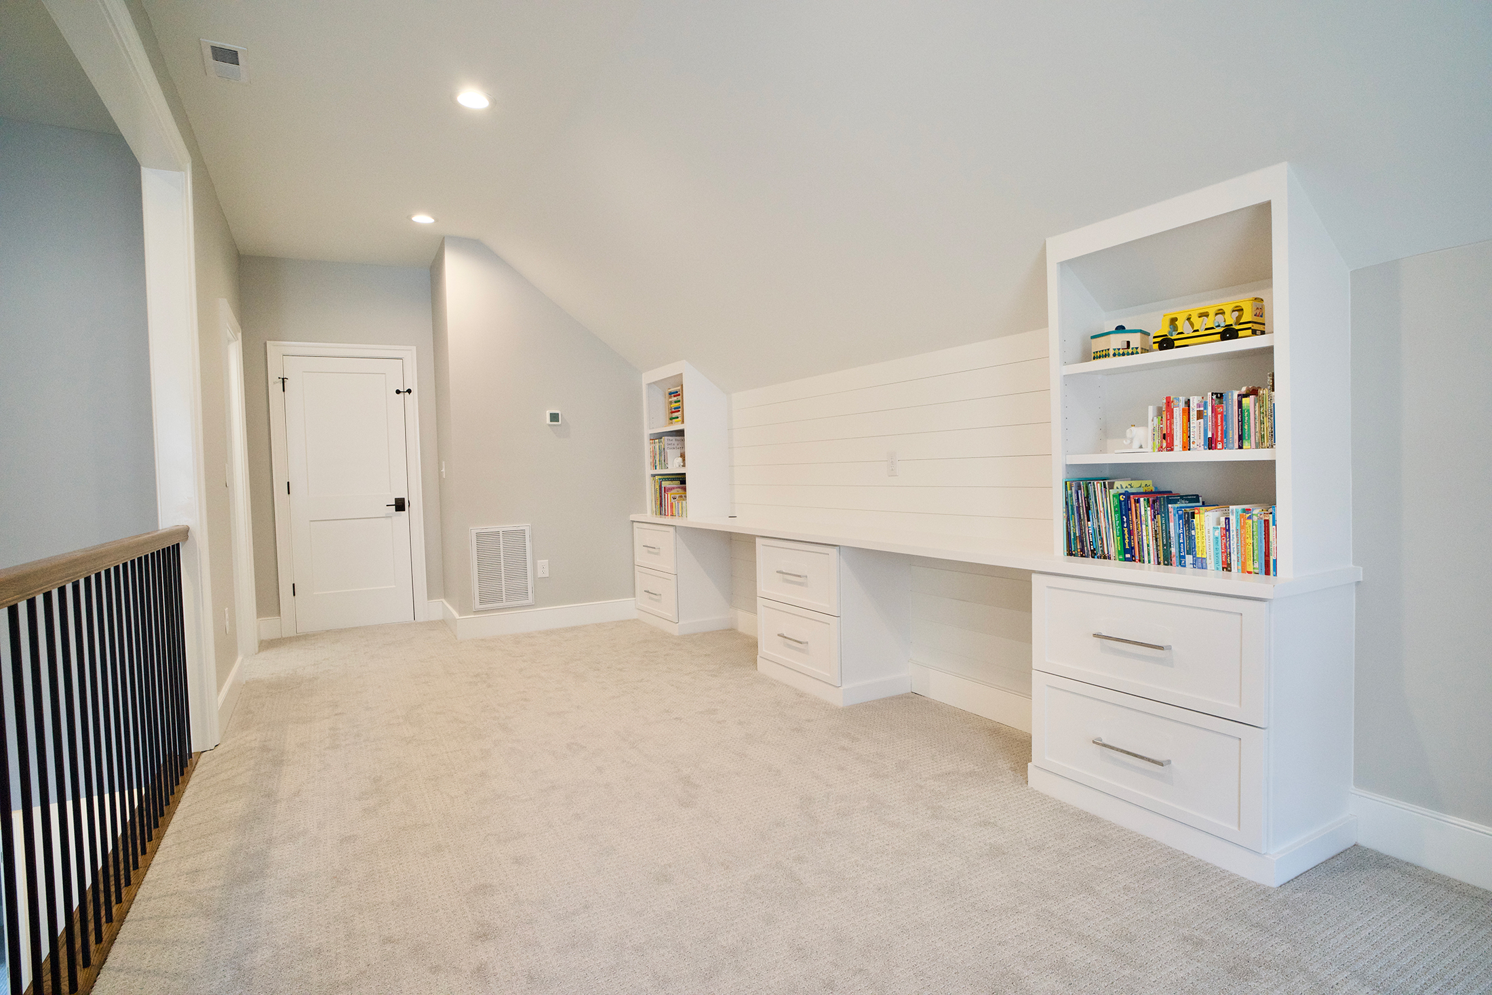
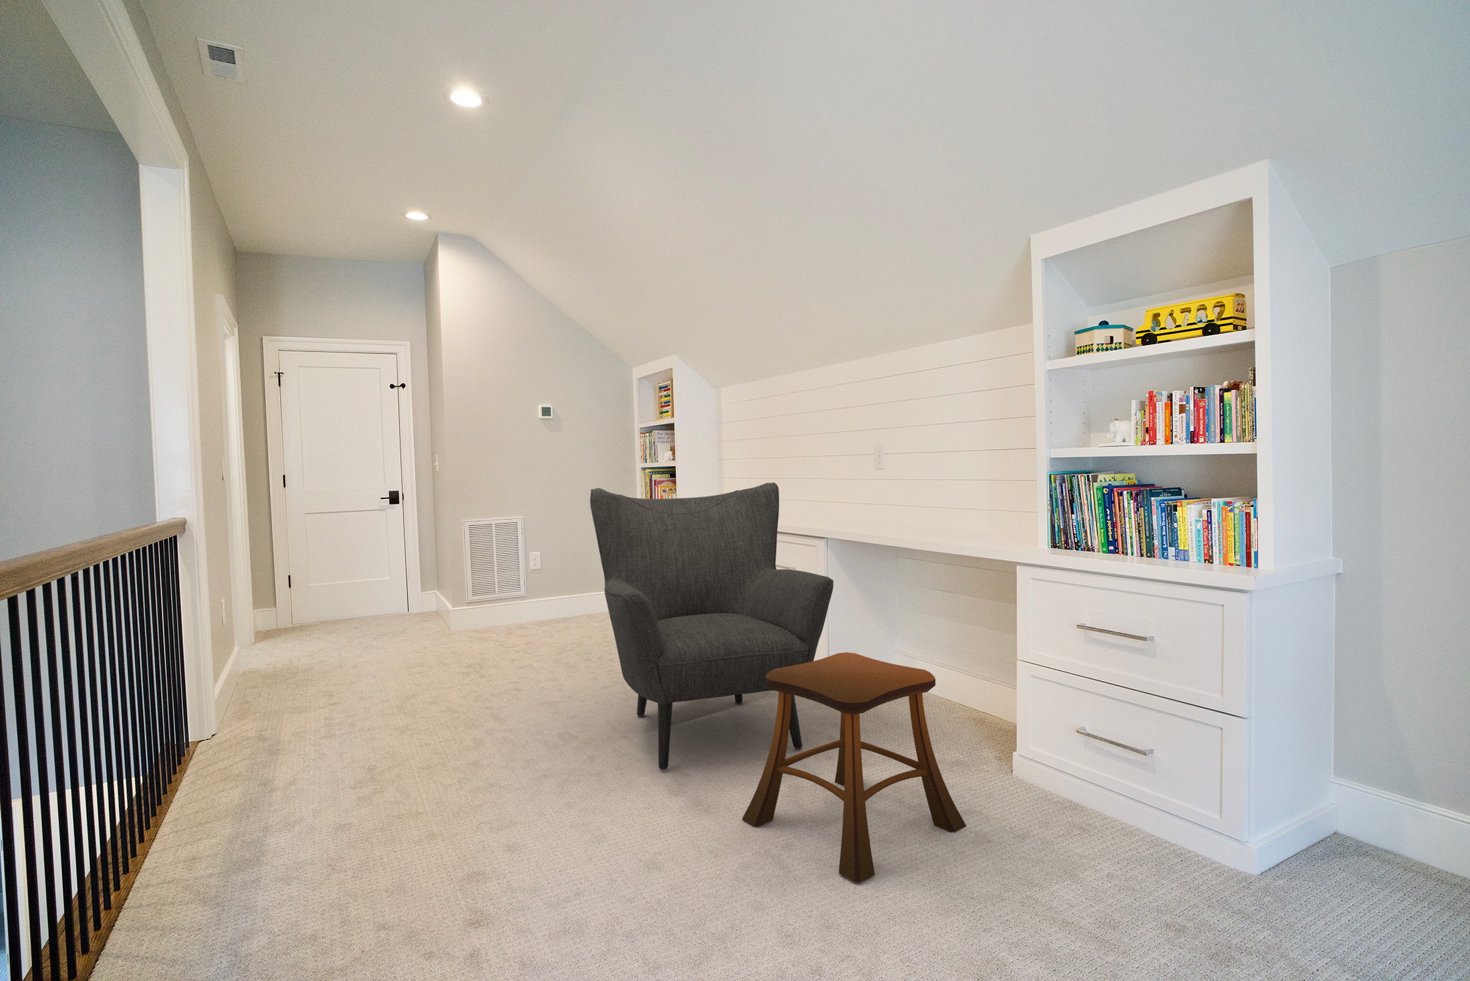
+ stool [742,651,967,884]
+ chair [589,482,834,771]
